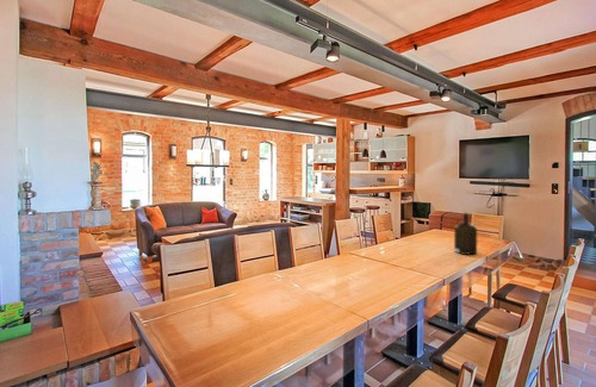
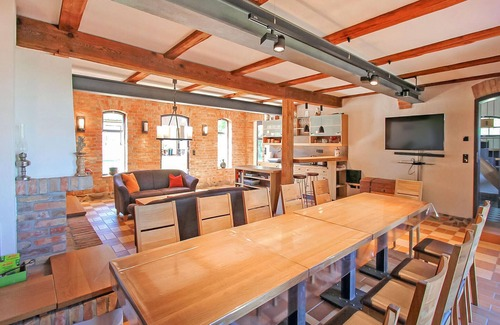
- liquor [453,211,478,256]
